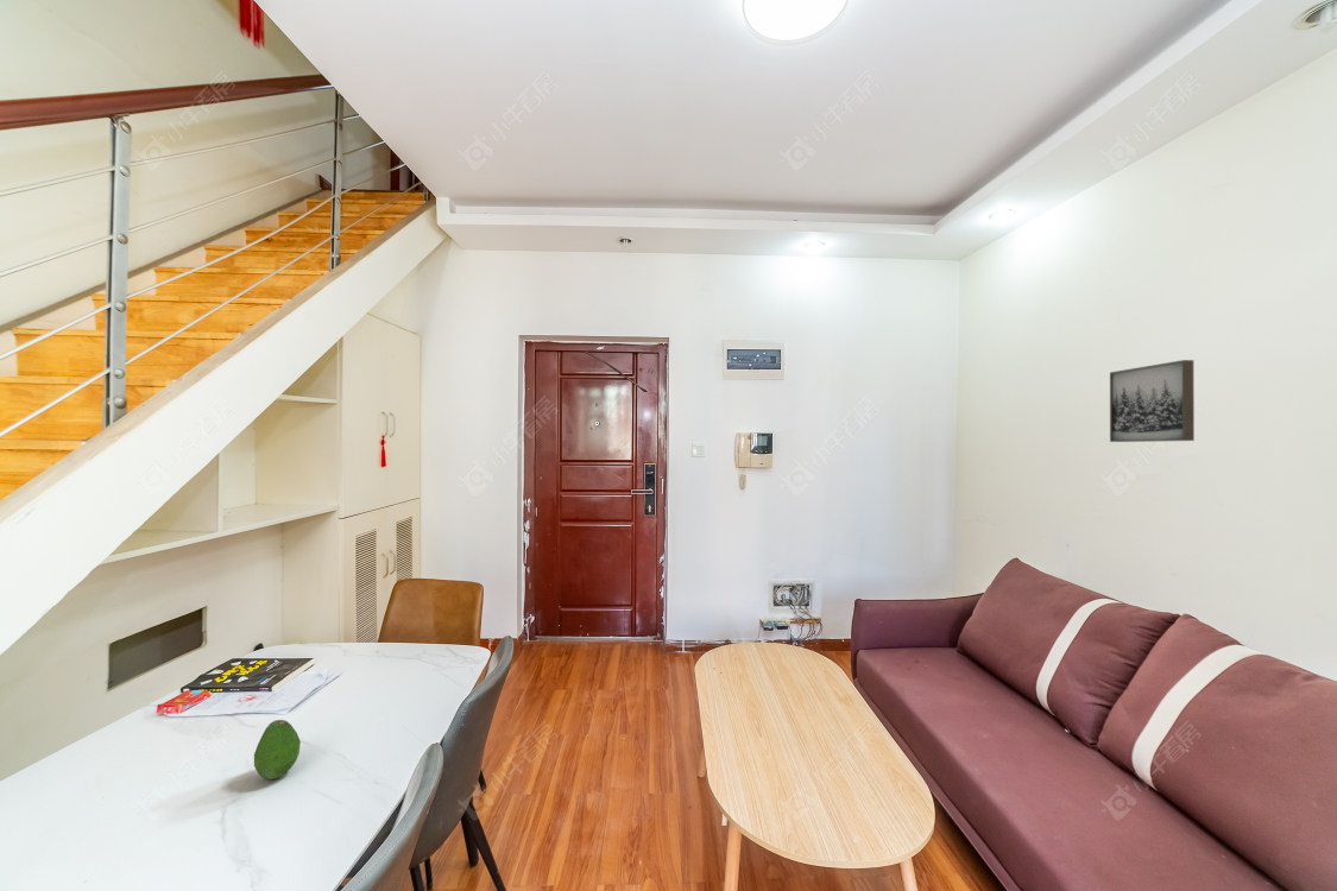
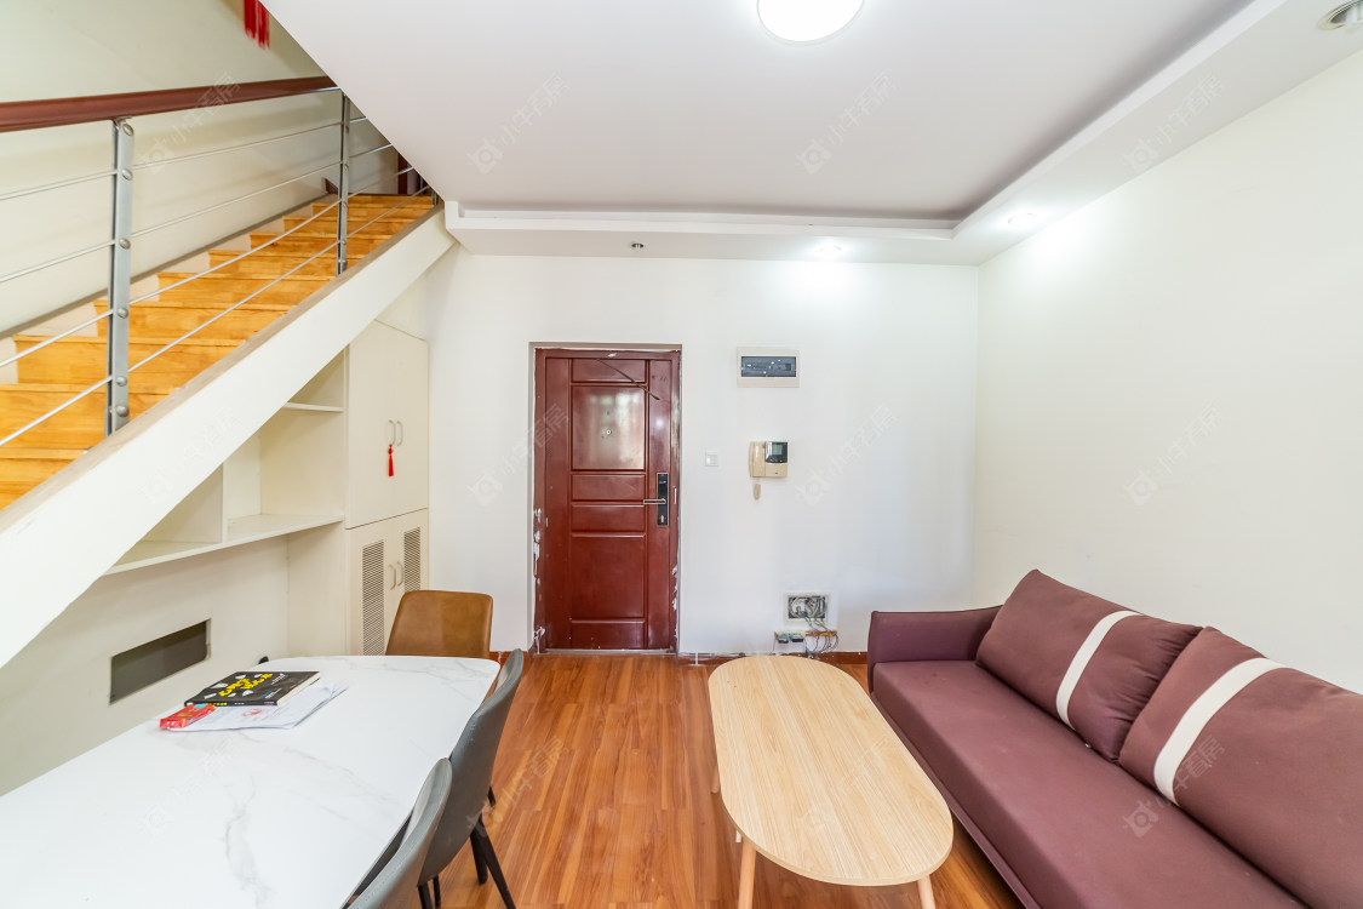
- wall art [1109,359,1196,443]
- fruit [253,719,302,781]
